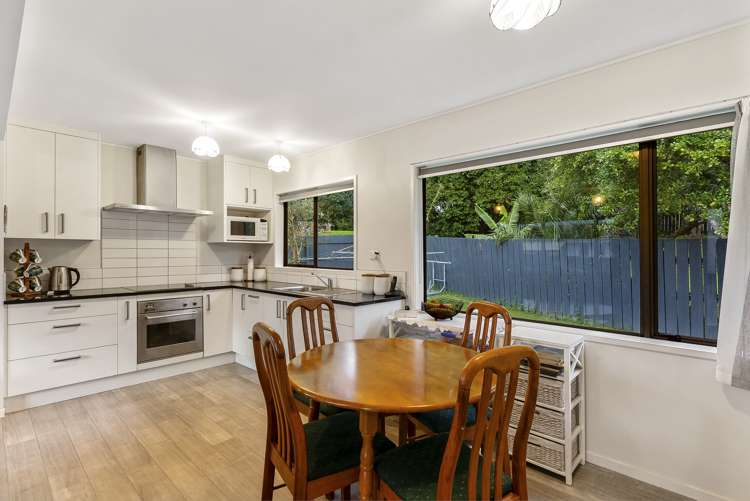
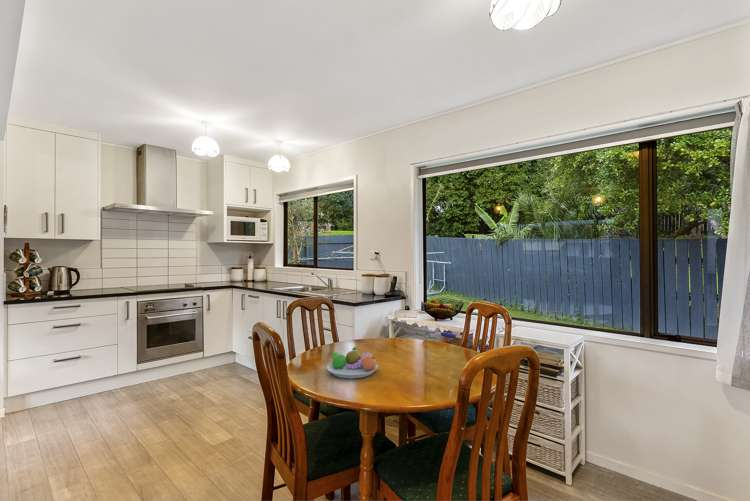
+ fruit bowl [326,346,379,379]
